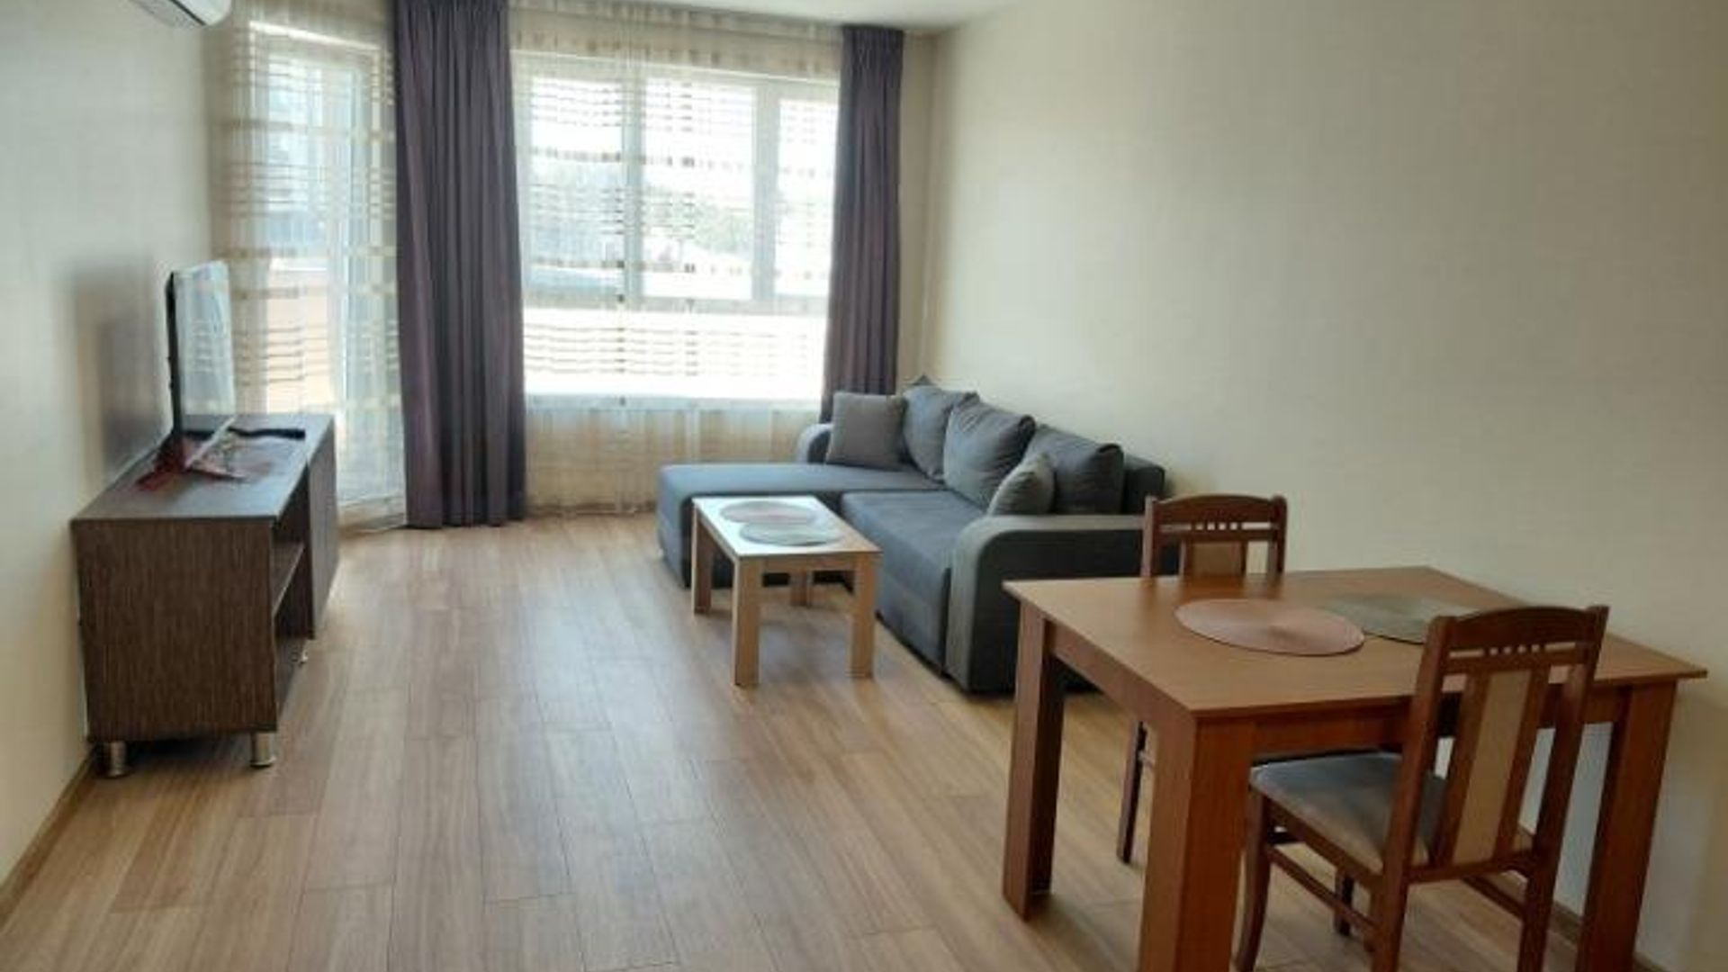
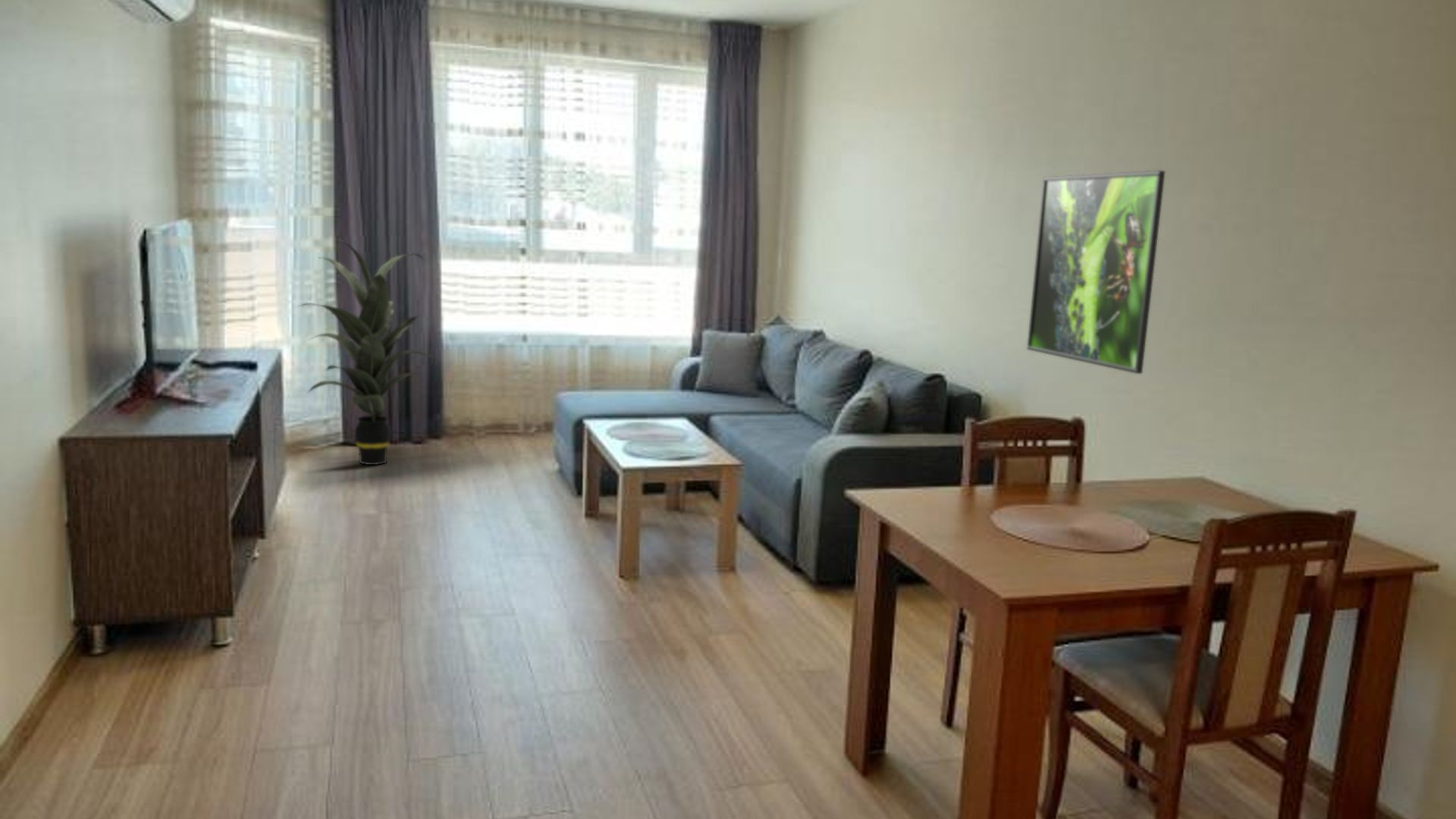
+ indoor plant [297,239,438,466]
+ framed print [1026,170,1166,375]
